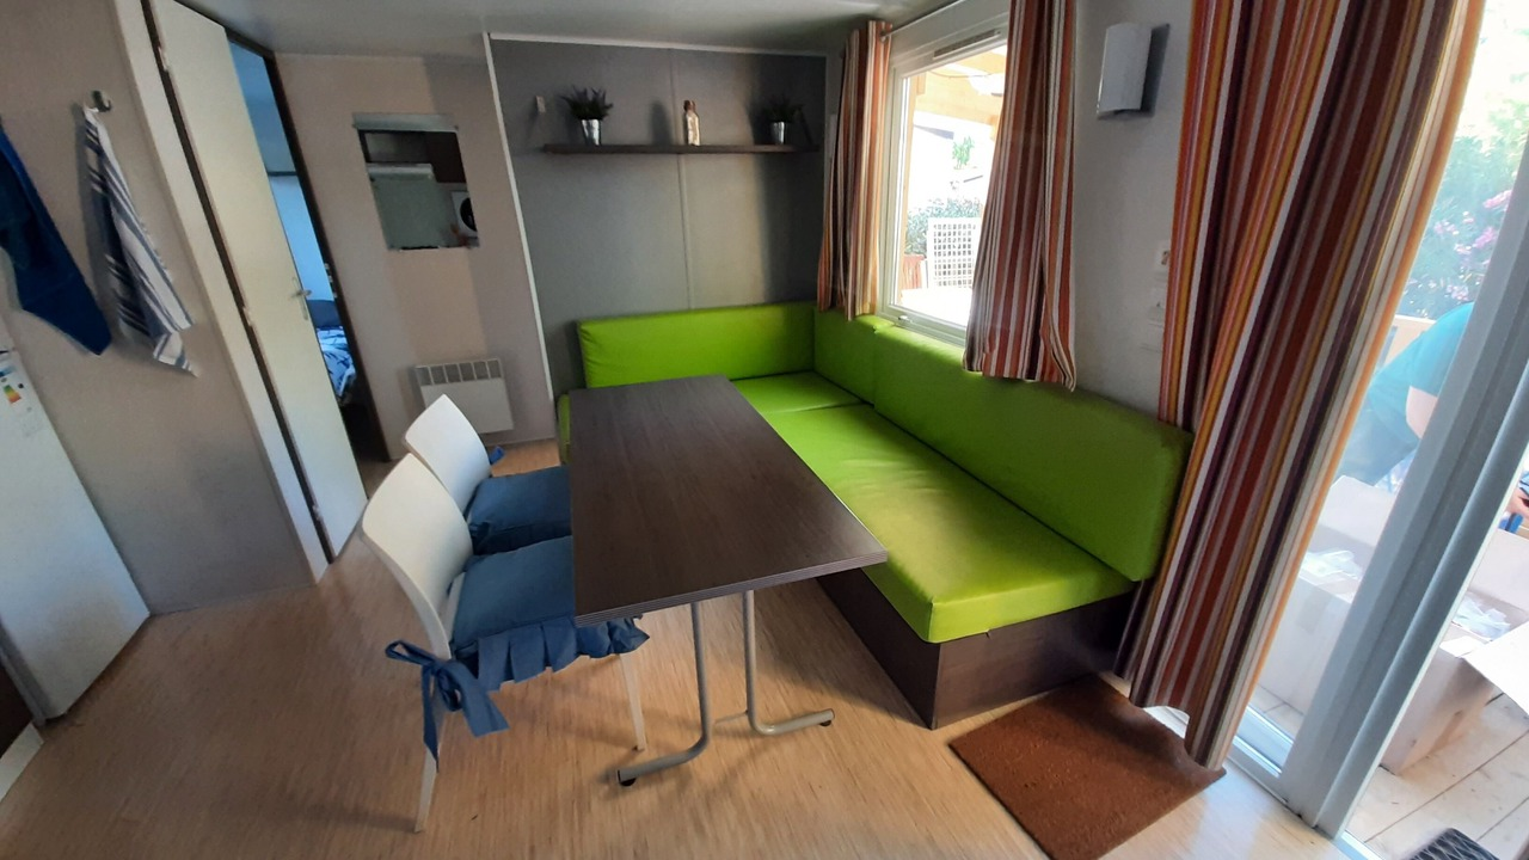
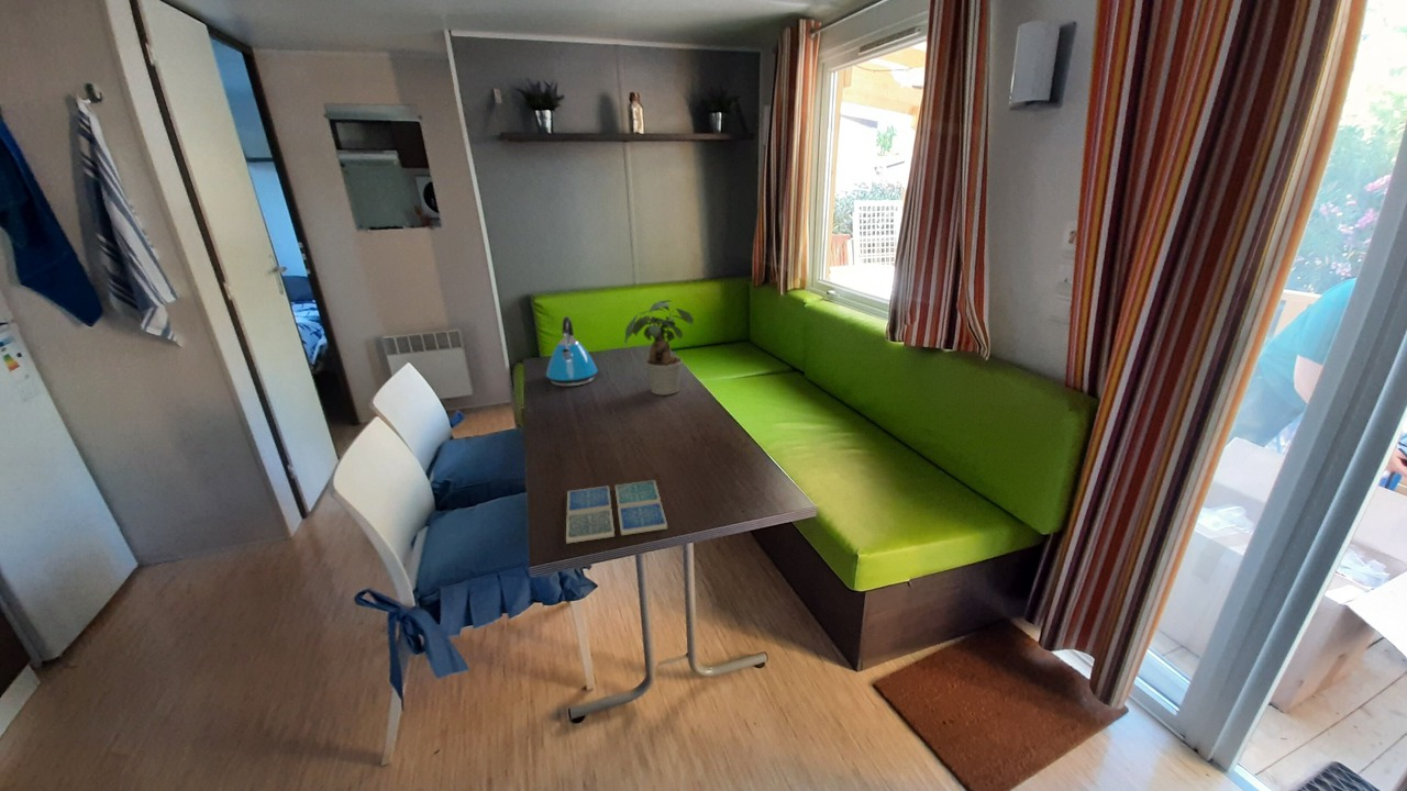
+ kettle [545,315,599,387]
+ potted plant [623,299,695,396]
+ drink coaster [565,479,668,545]
